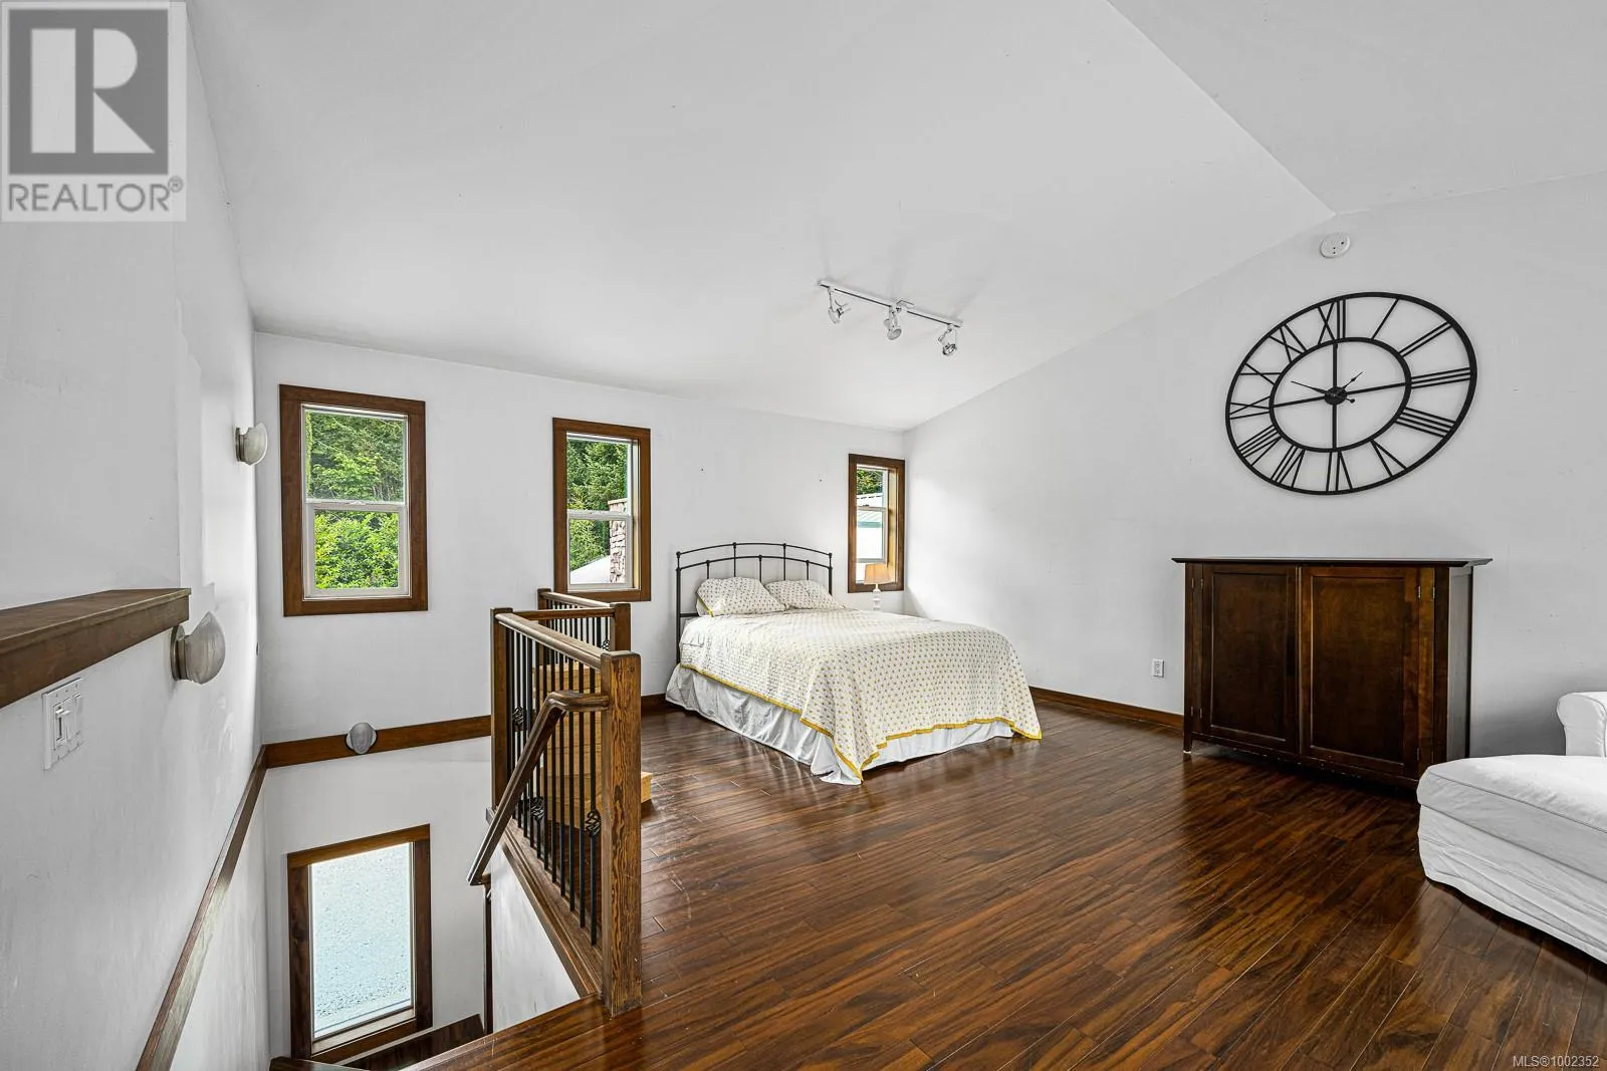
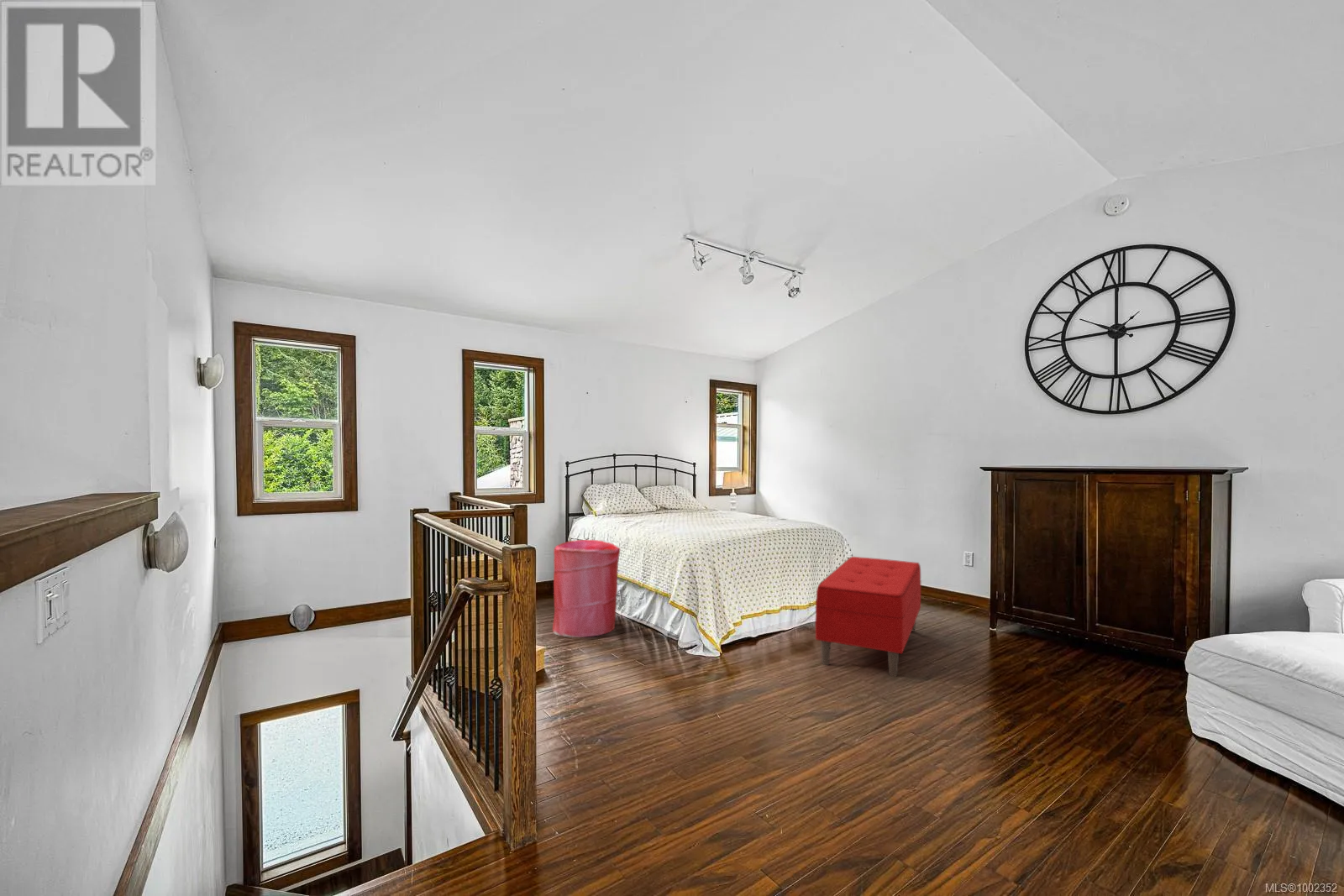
+ laundry hamper [552,539,621,638]
+ bench [815,556,922,678]
